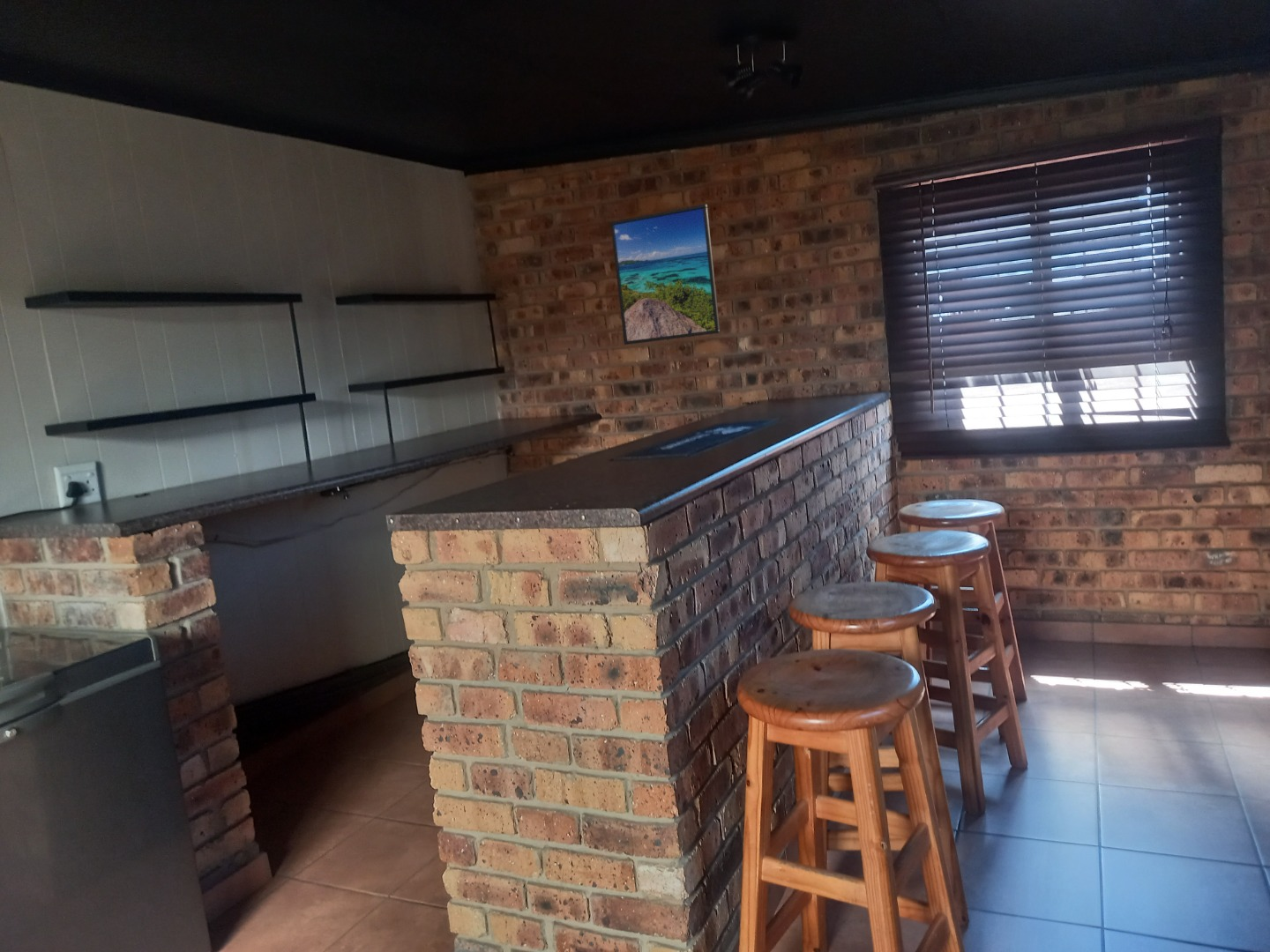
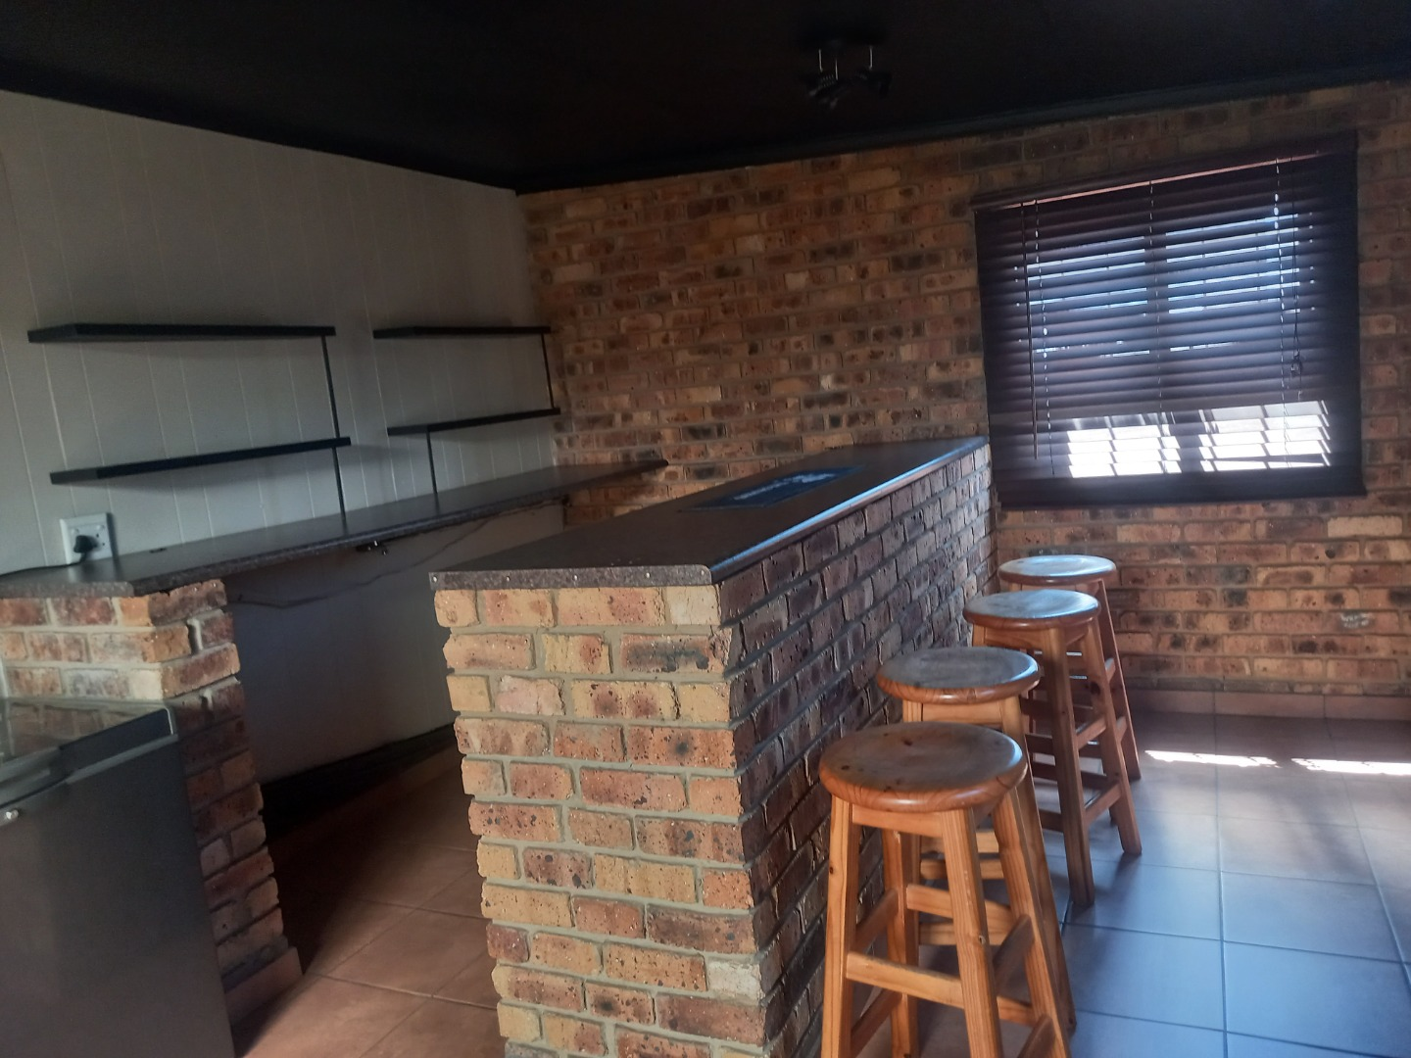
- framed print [609,203,721,346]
